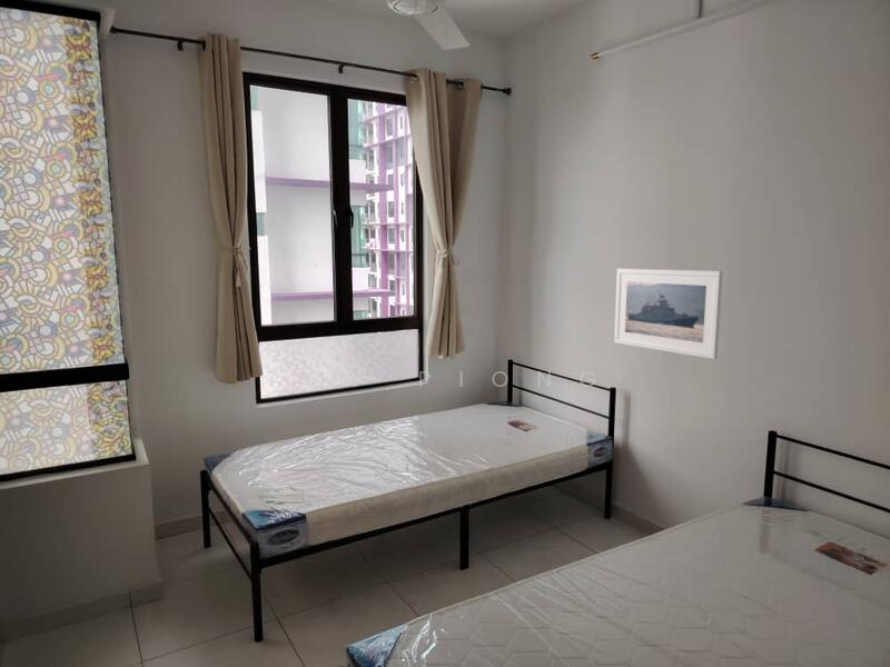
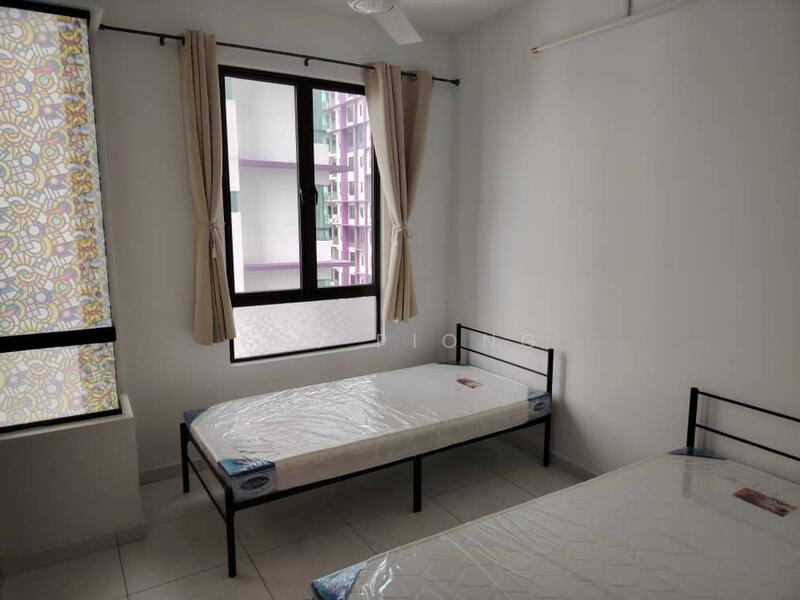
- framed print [613,268,724,360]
